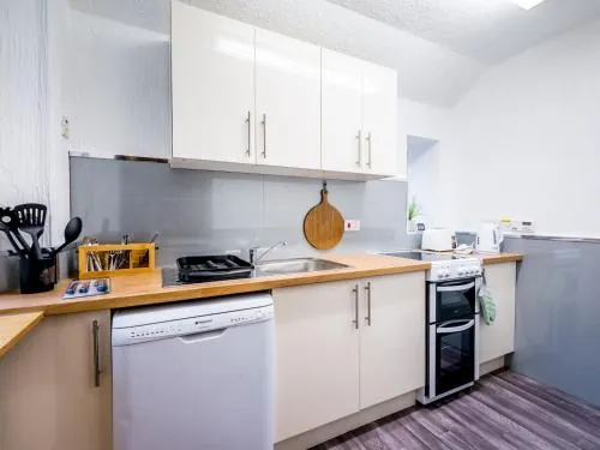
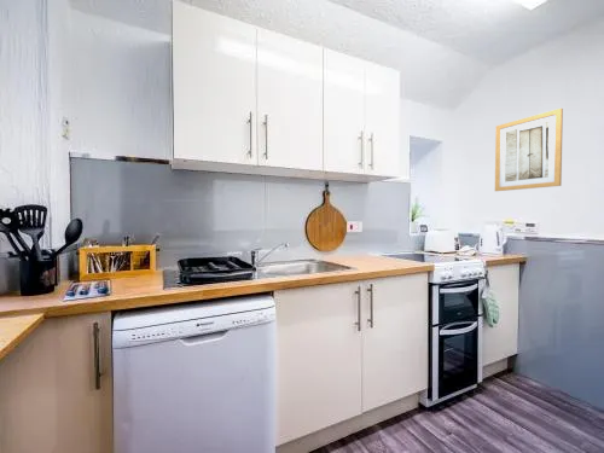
+ wall art [494,108,564,192]
